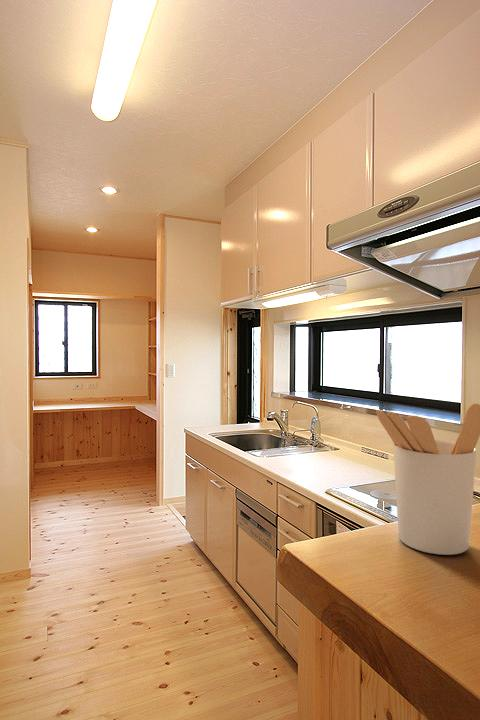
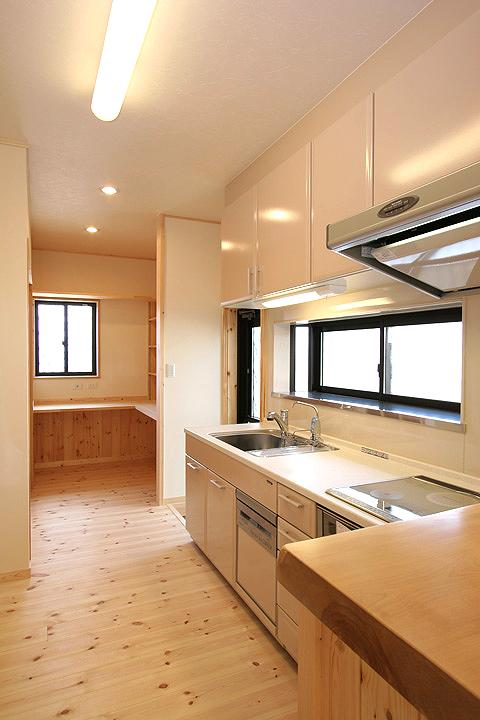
- utensil holder [375,402,480,556]
